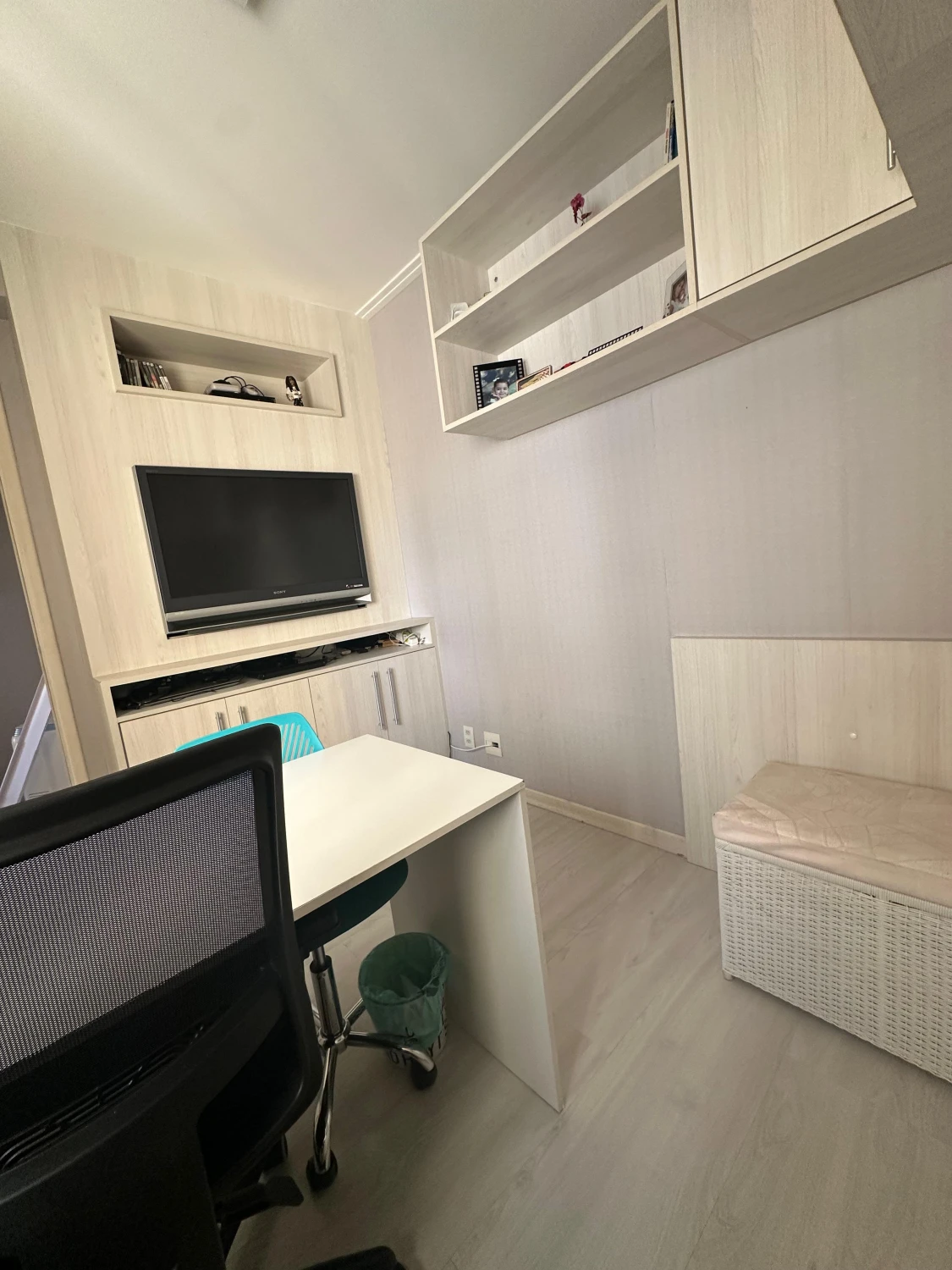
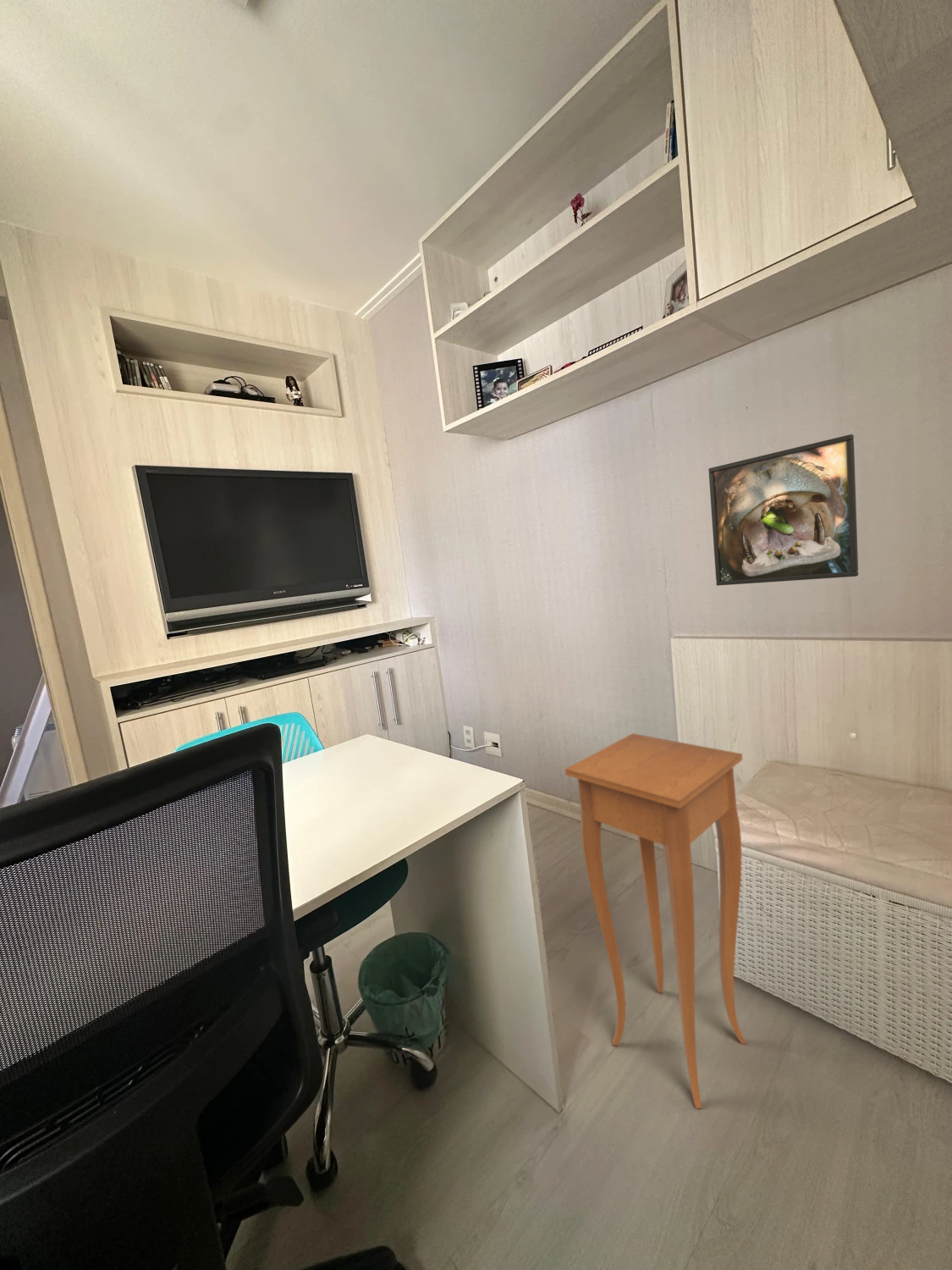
+ side table [564,732,747,1109]
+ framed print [707,433,859,587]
